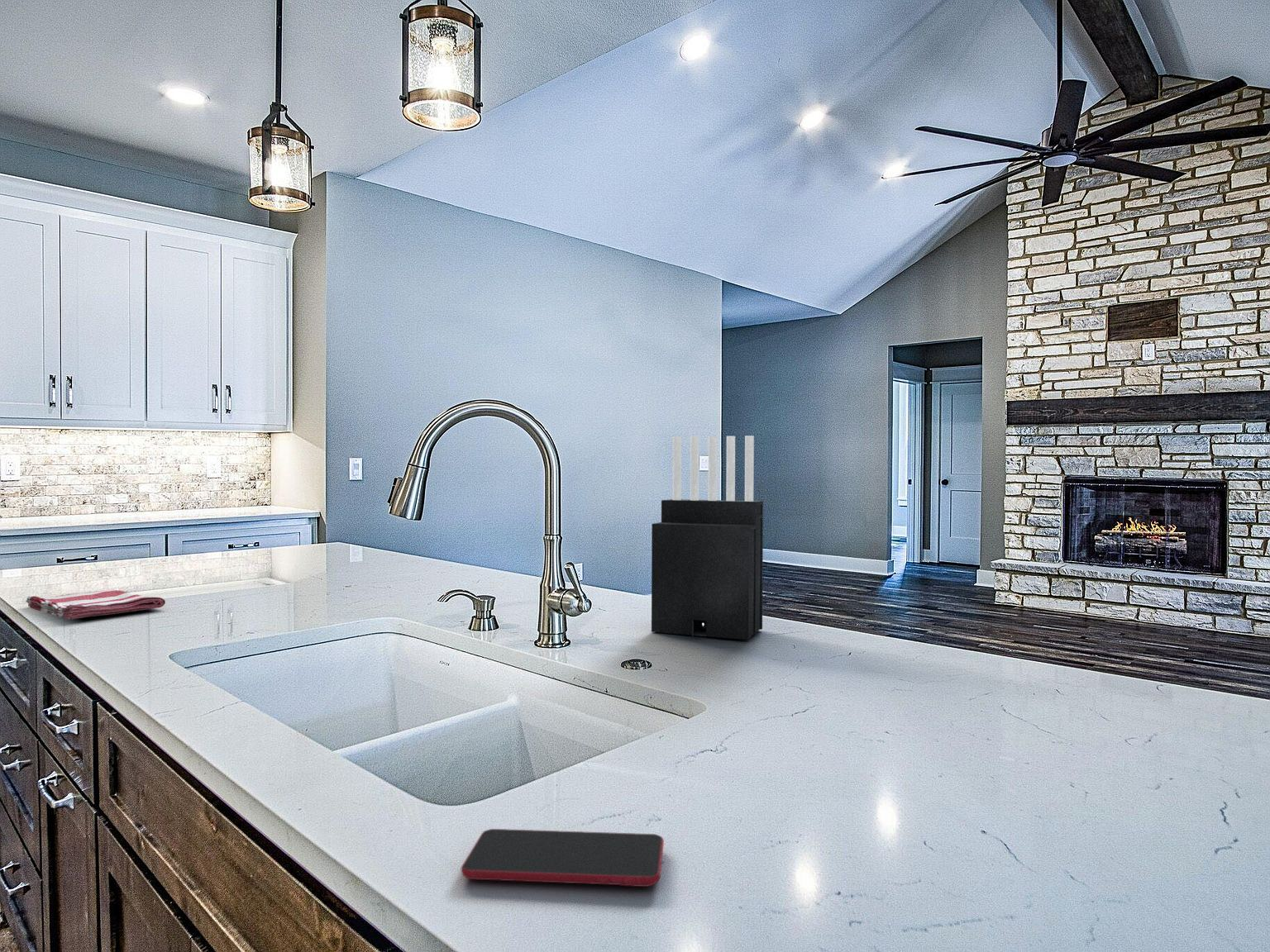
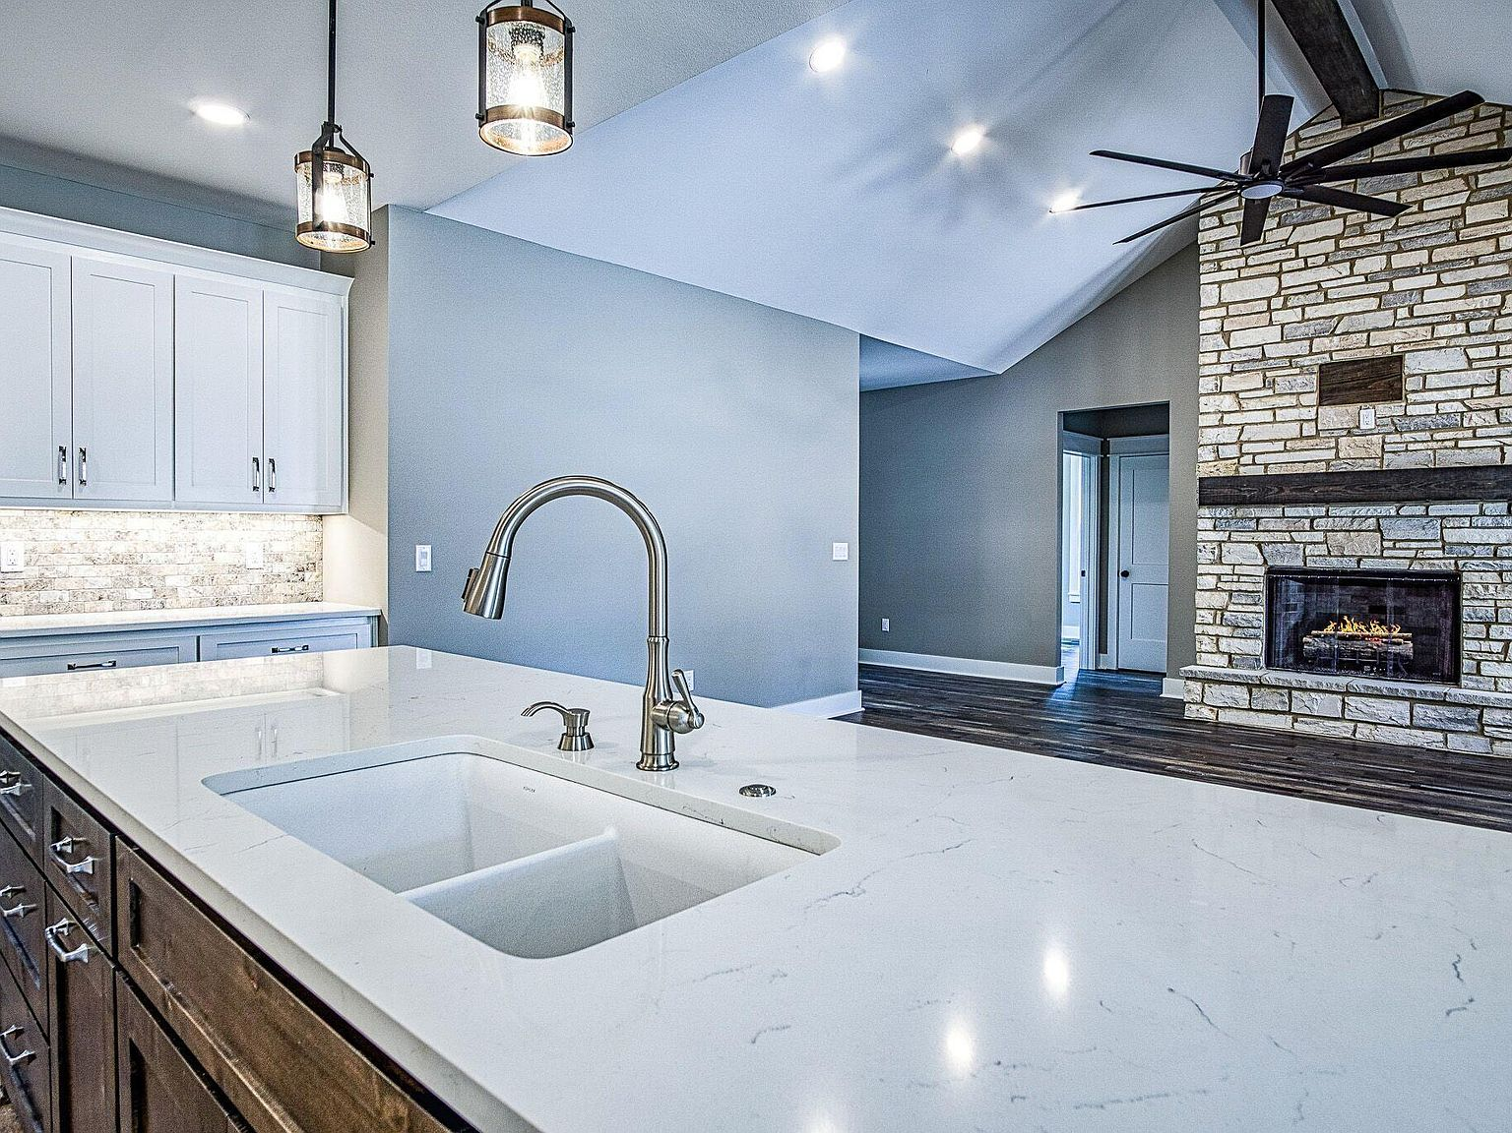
- dish towel [25,589,166,621]
- knife block [651,435,764,640]
- smartphone [461,828,665,888]
